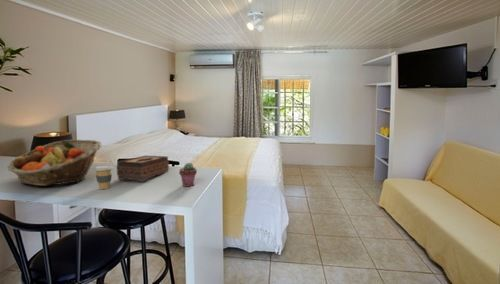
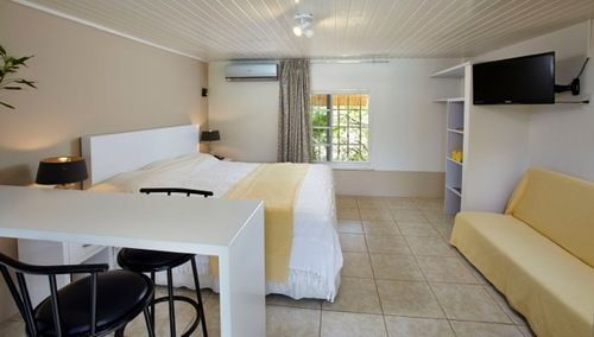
- potted succulent [178,162,198,187]
- tissue box [116,155,170,182]
- coffee cup [94,165,113,190]
- fruit basket [6,139,102,187]
